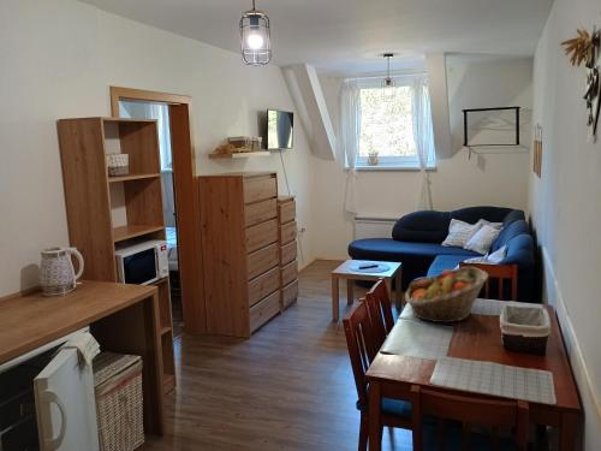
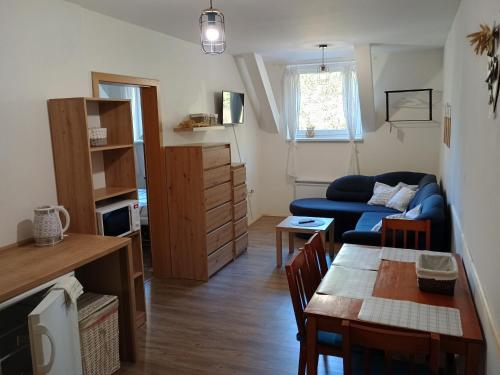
- fruit basket [404,266,489,325]
